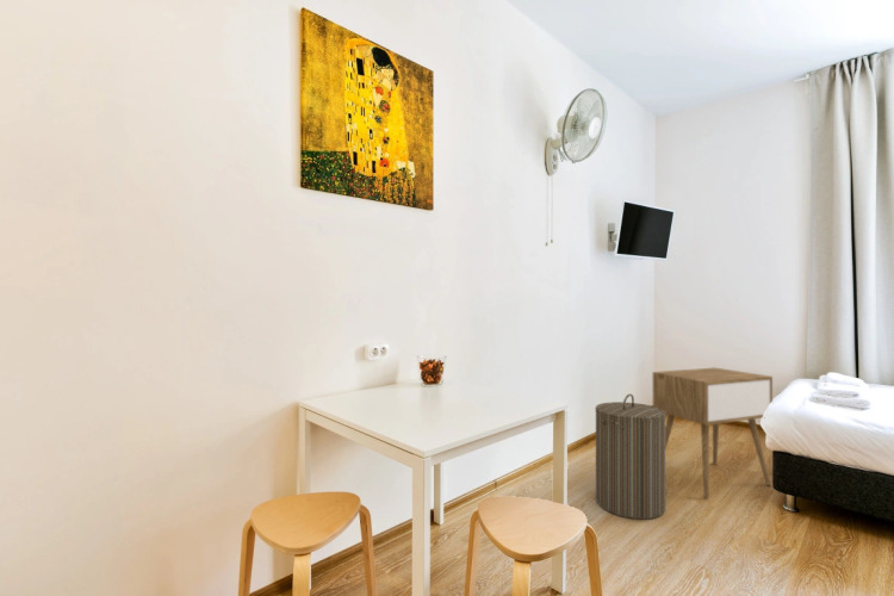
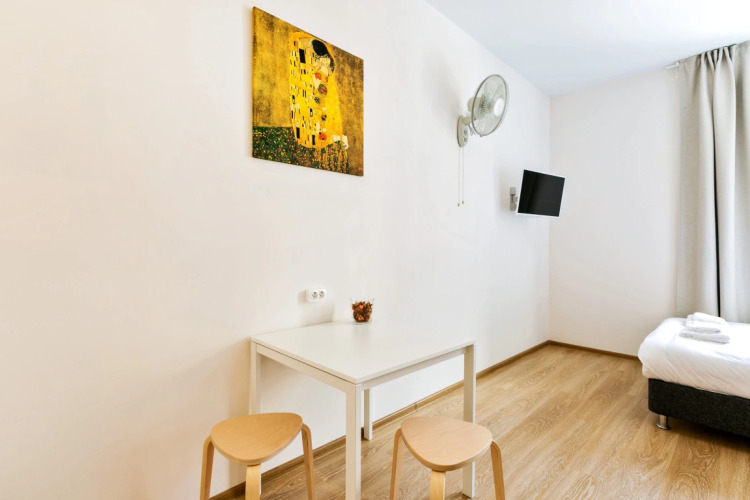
- laundry hamper [594,393,668,520]
- nightstand [652,366,774,499]
